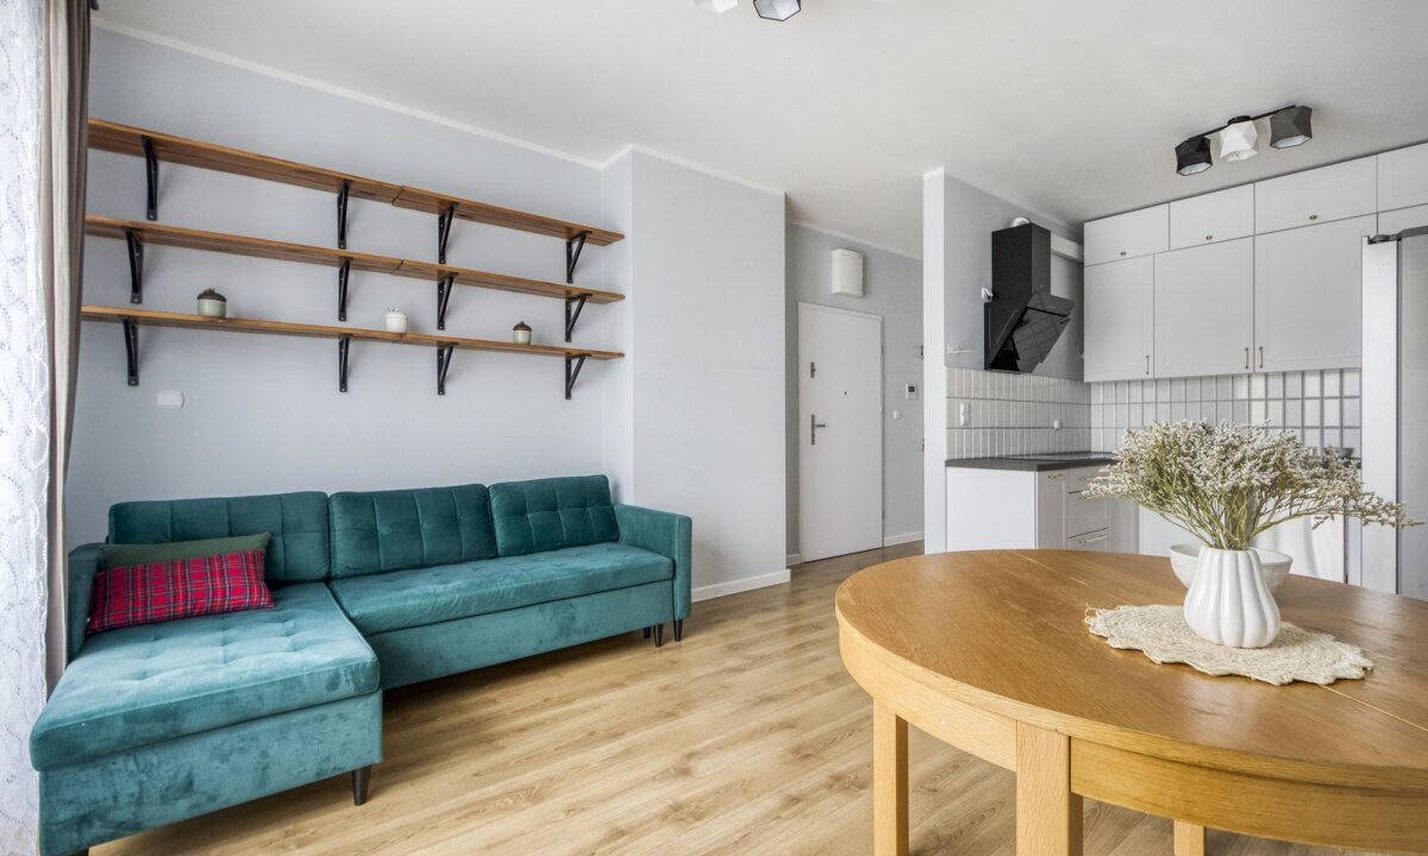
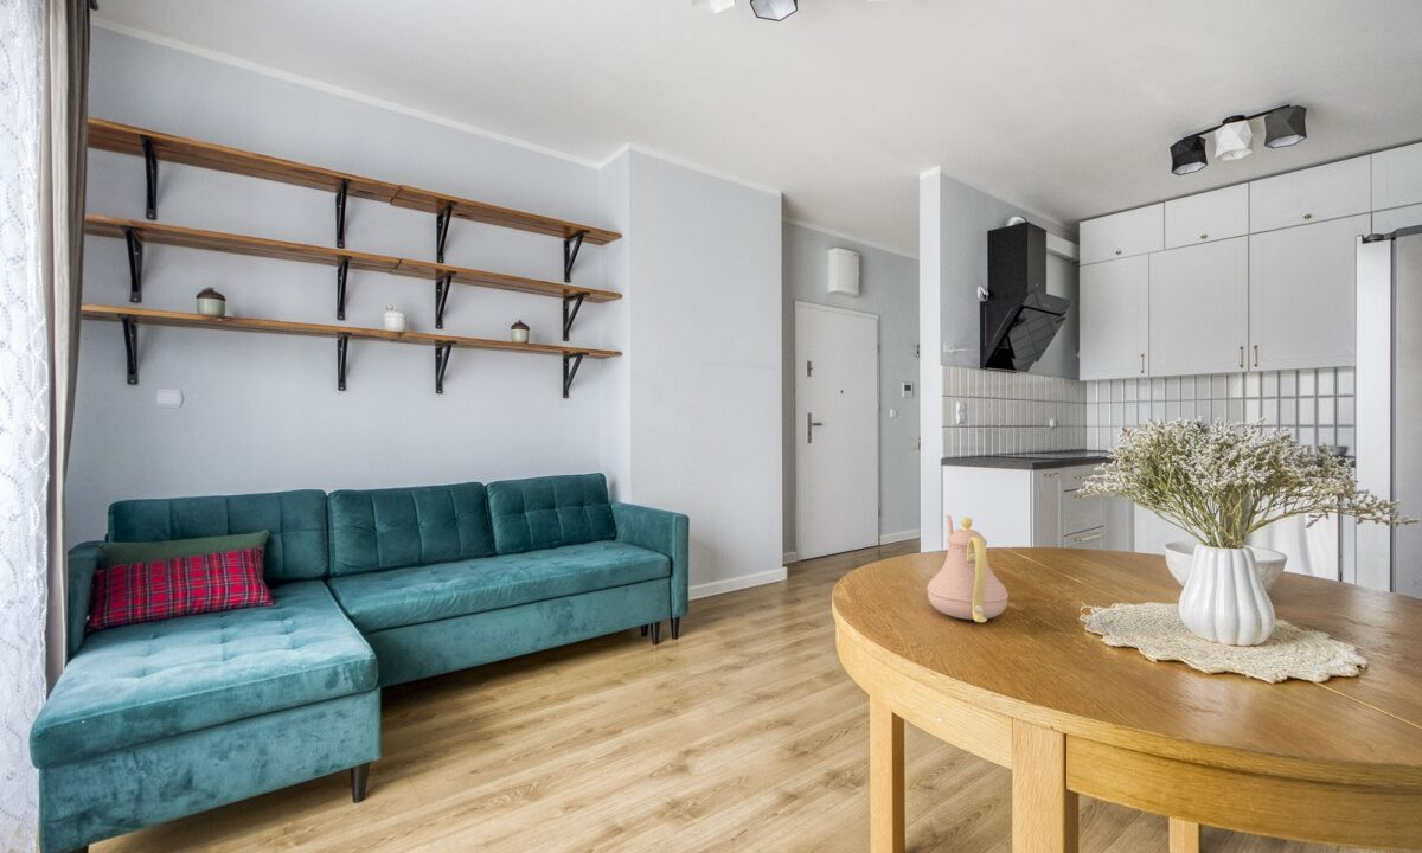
+ teapot [925,514,1010,623]
